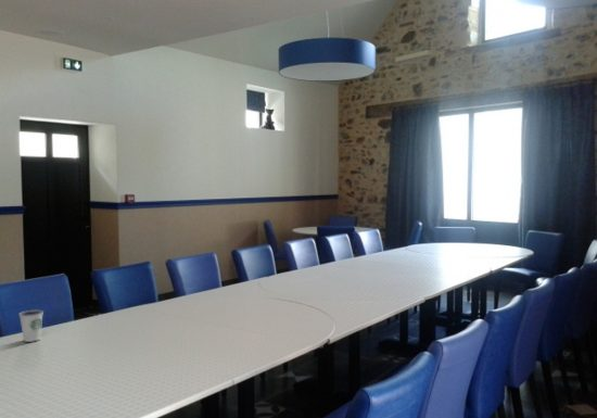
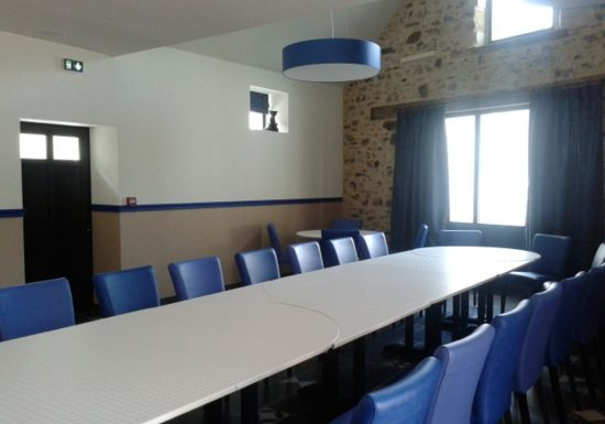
- dixie cup [18,309,45,343]
